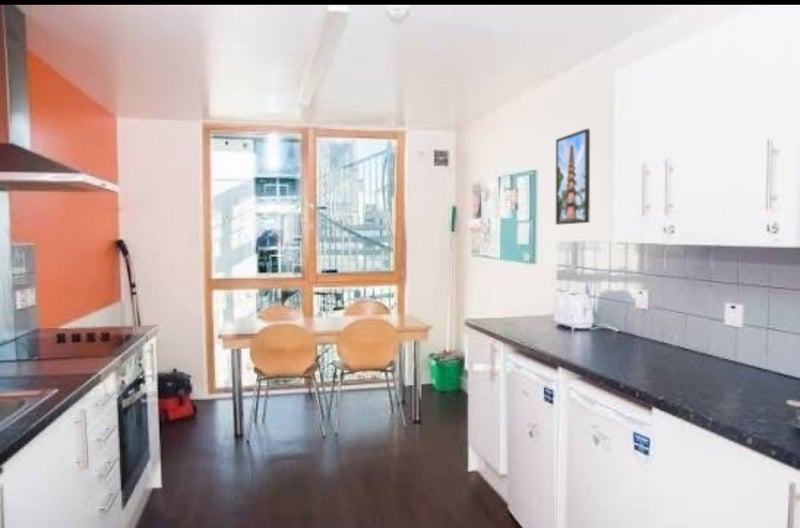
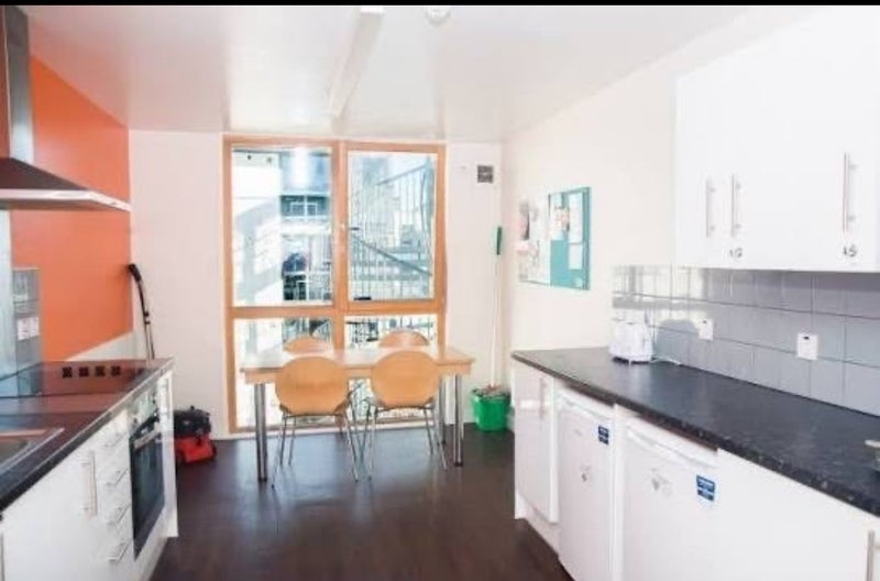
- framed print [555,128,591,226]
